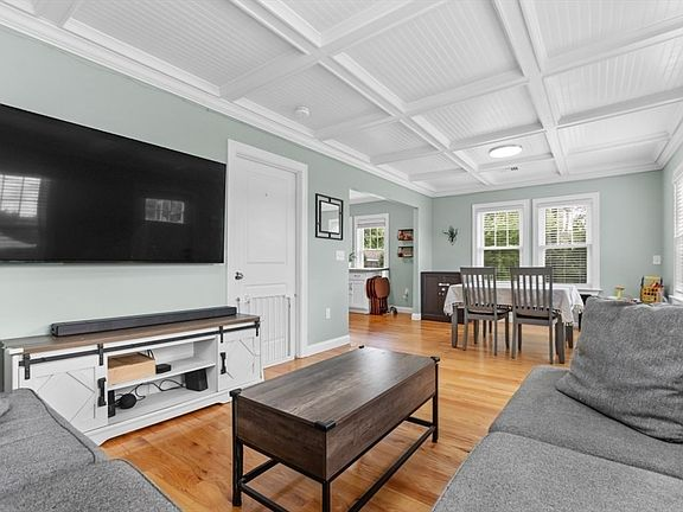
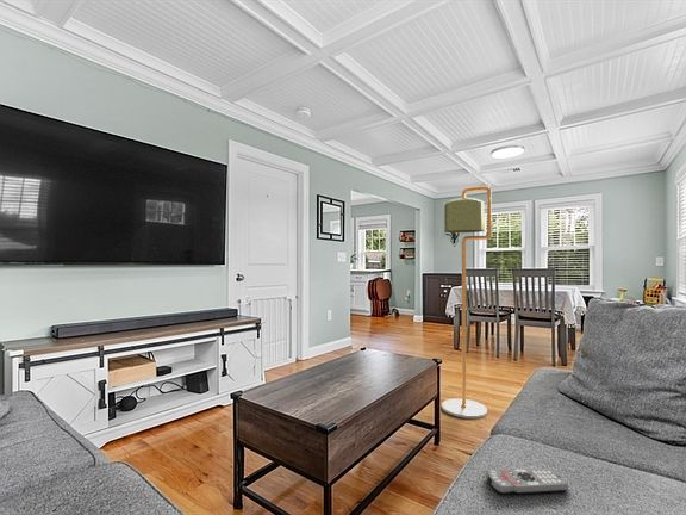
+ remote control [485,467,569,496]
+ floor lamp [441,185,493,420]
